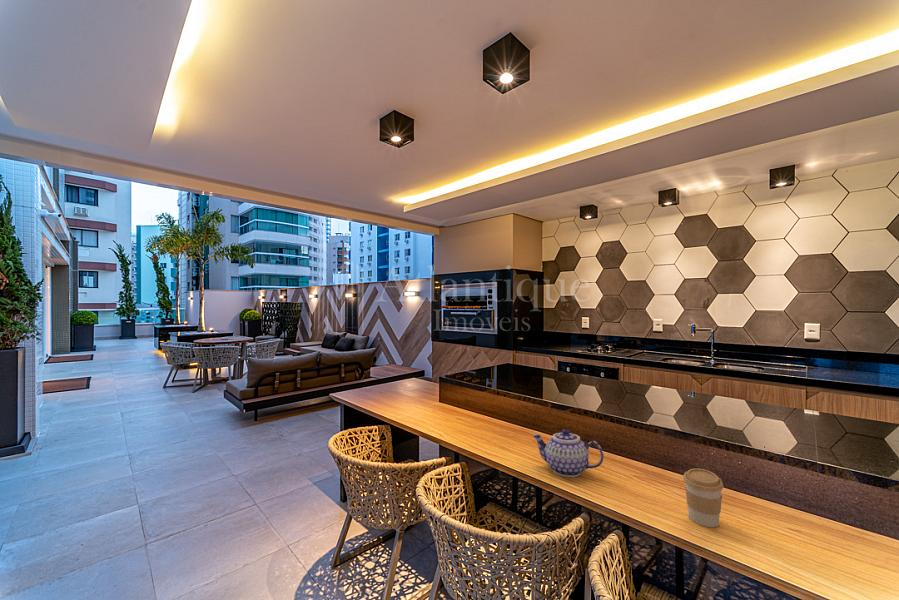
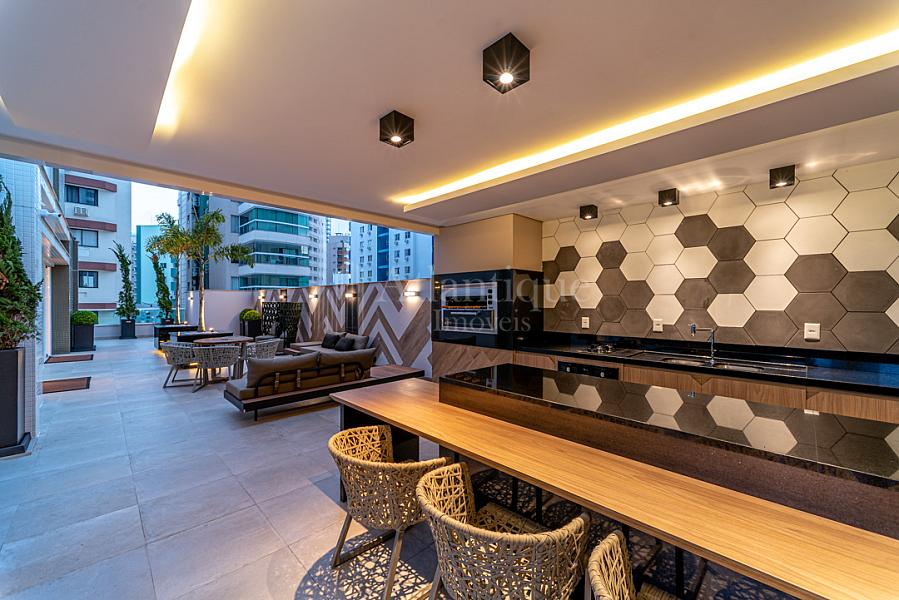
- coffee cup [682,468,725,528]
- teapot [531,428,605,478]
